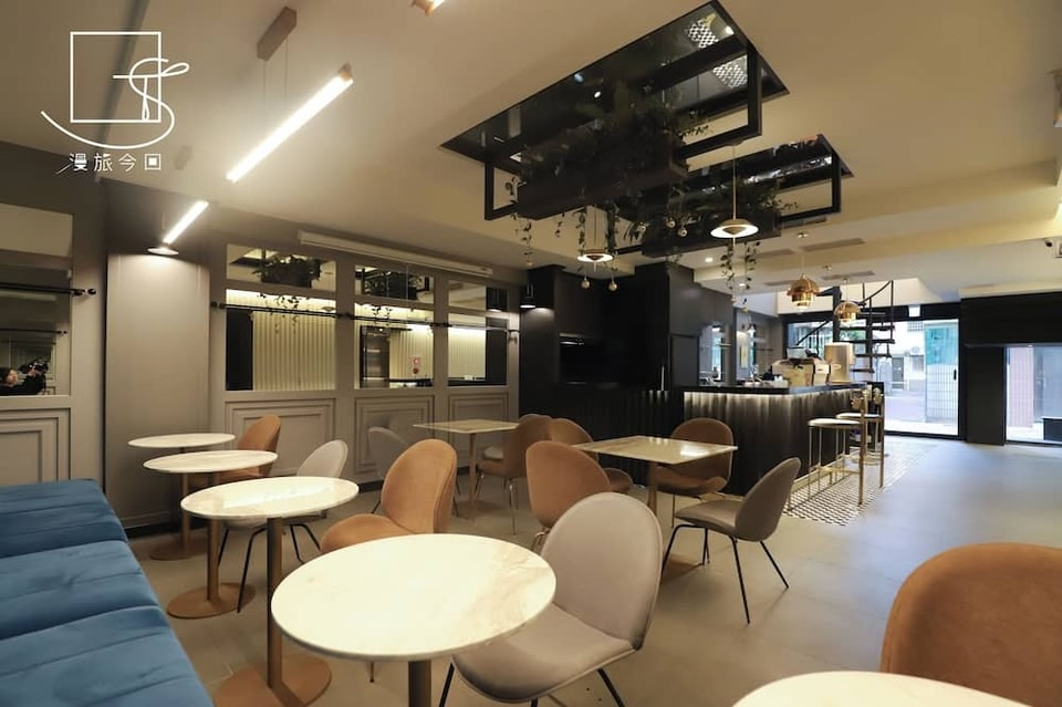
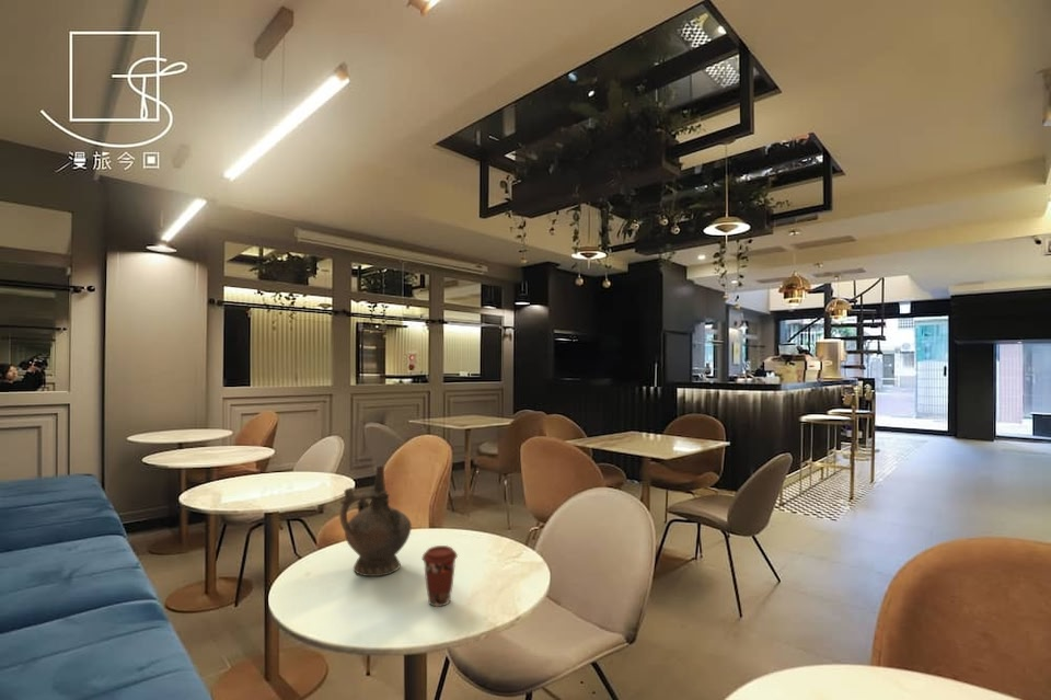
+ coffee cup [420,544,459,608]
+ ceremonial vessel [338,466,413,577]
